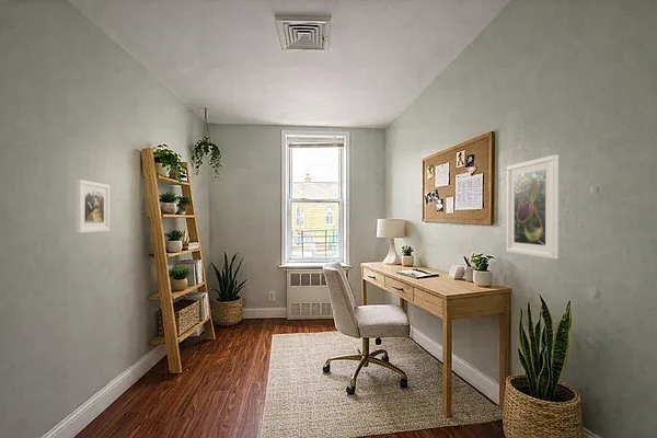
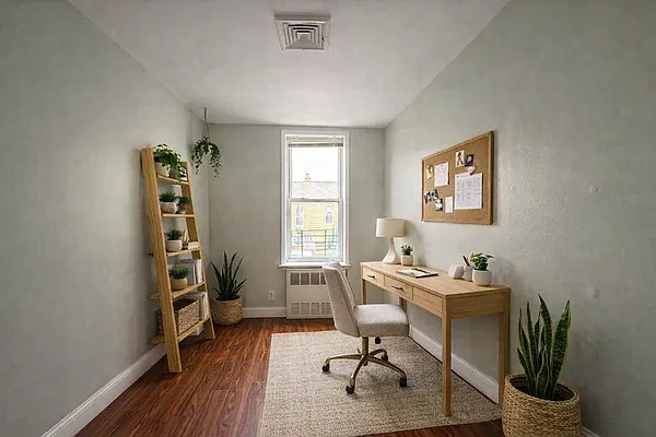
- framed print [505,153,560,261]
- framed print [74,178,111,234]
